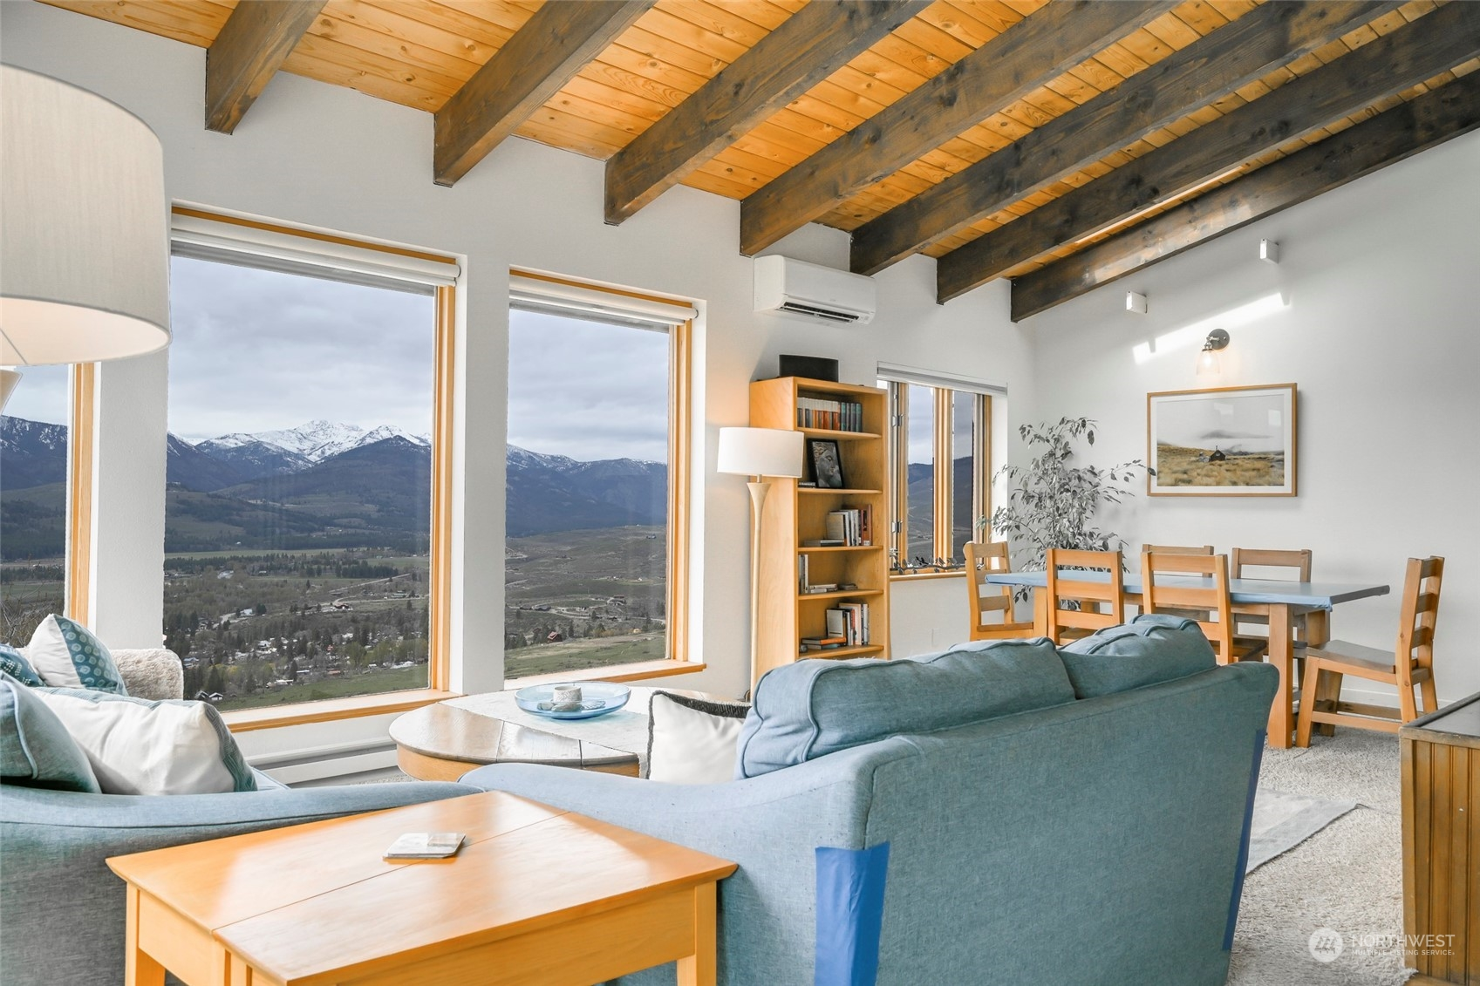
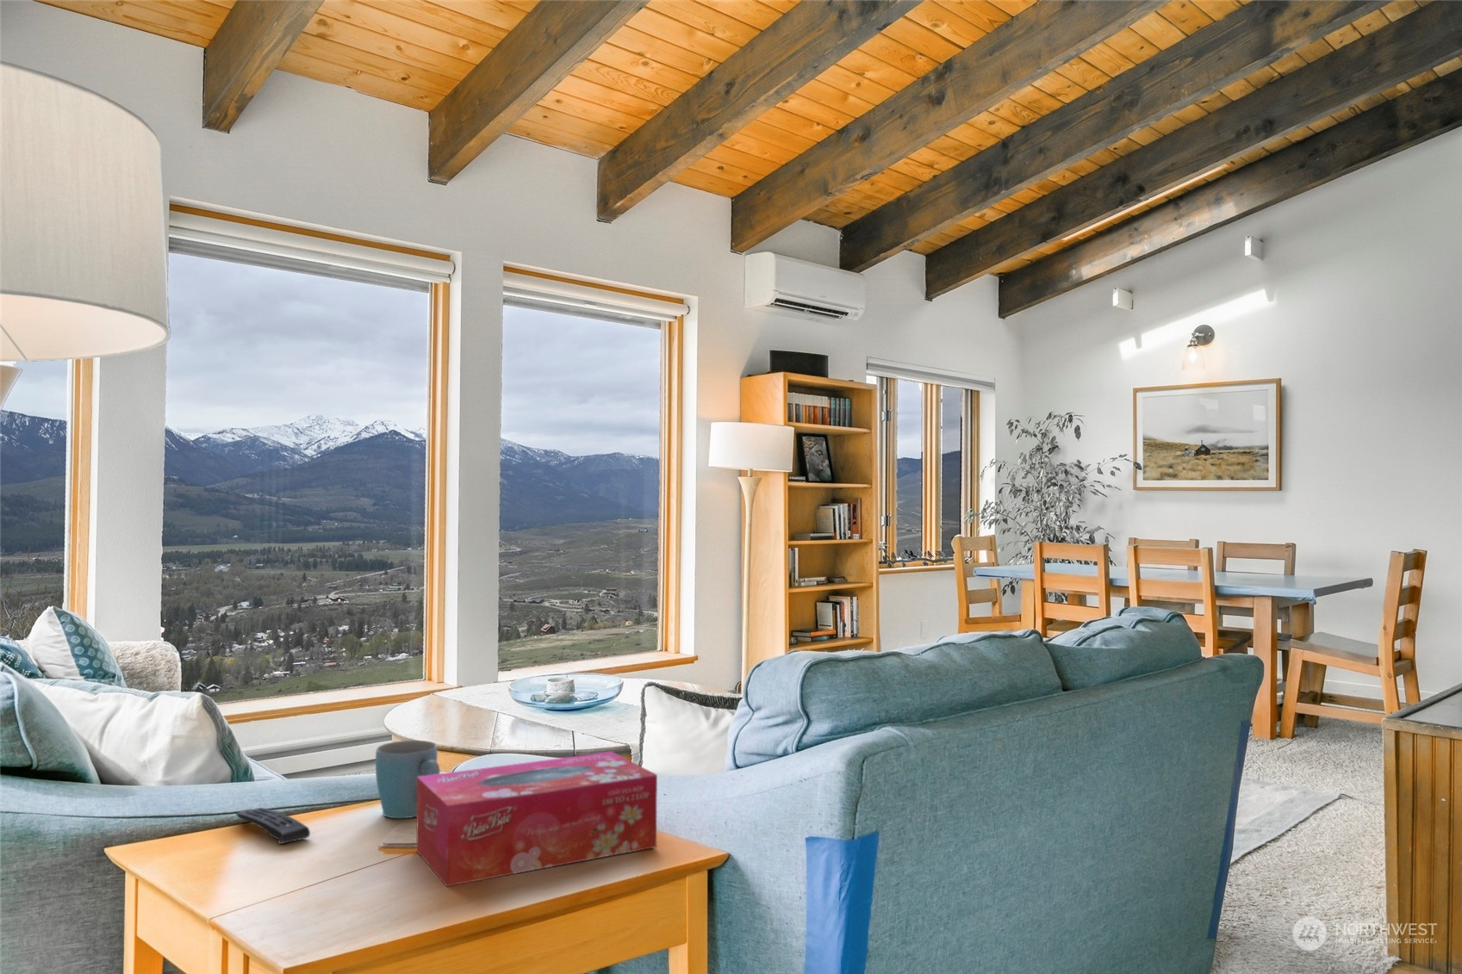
+ mug [375,740,441,819]
+ tissue box [415,751,659,887]
+ remote control [235,807,311,845]
